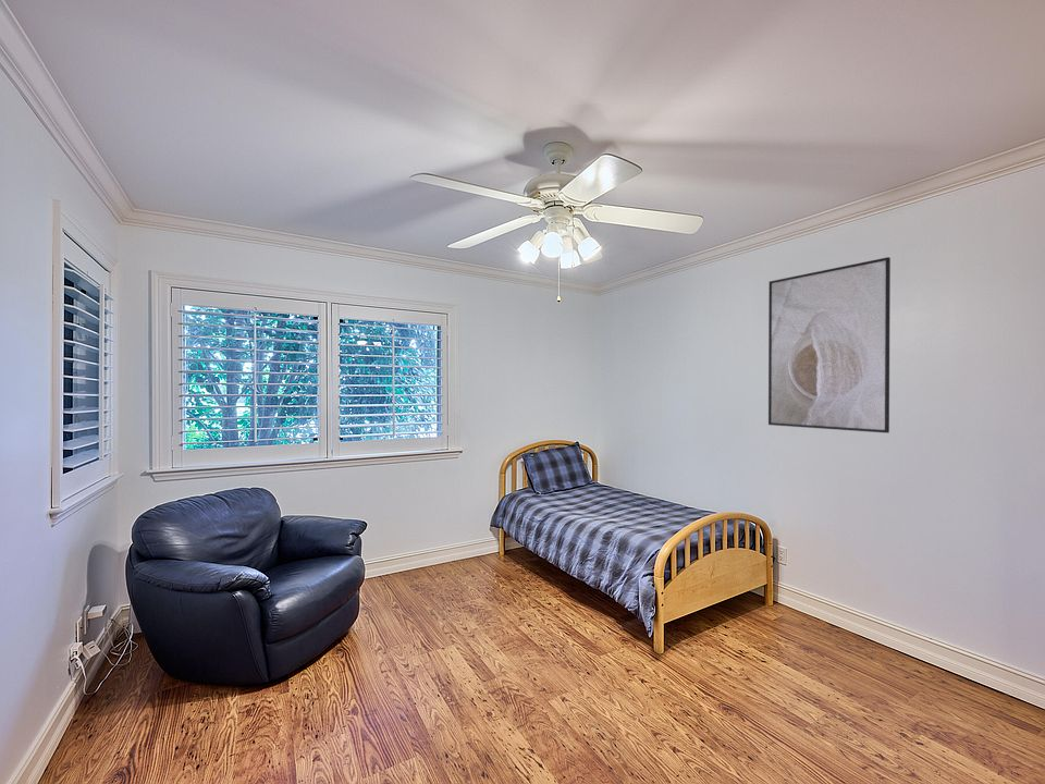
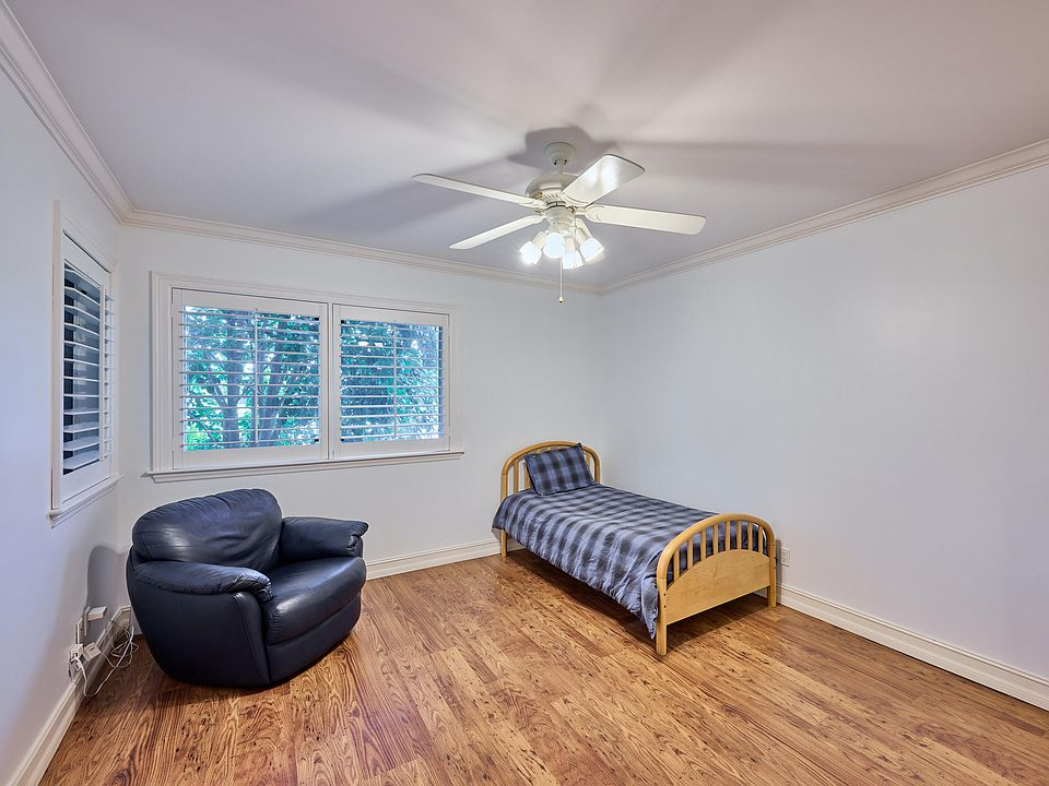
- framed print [767,256,892,434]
